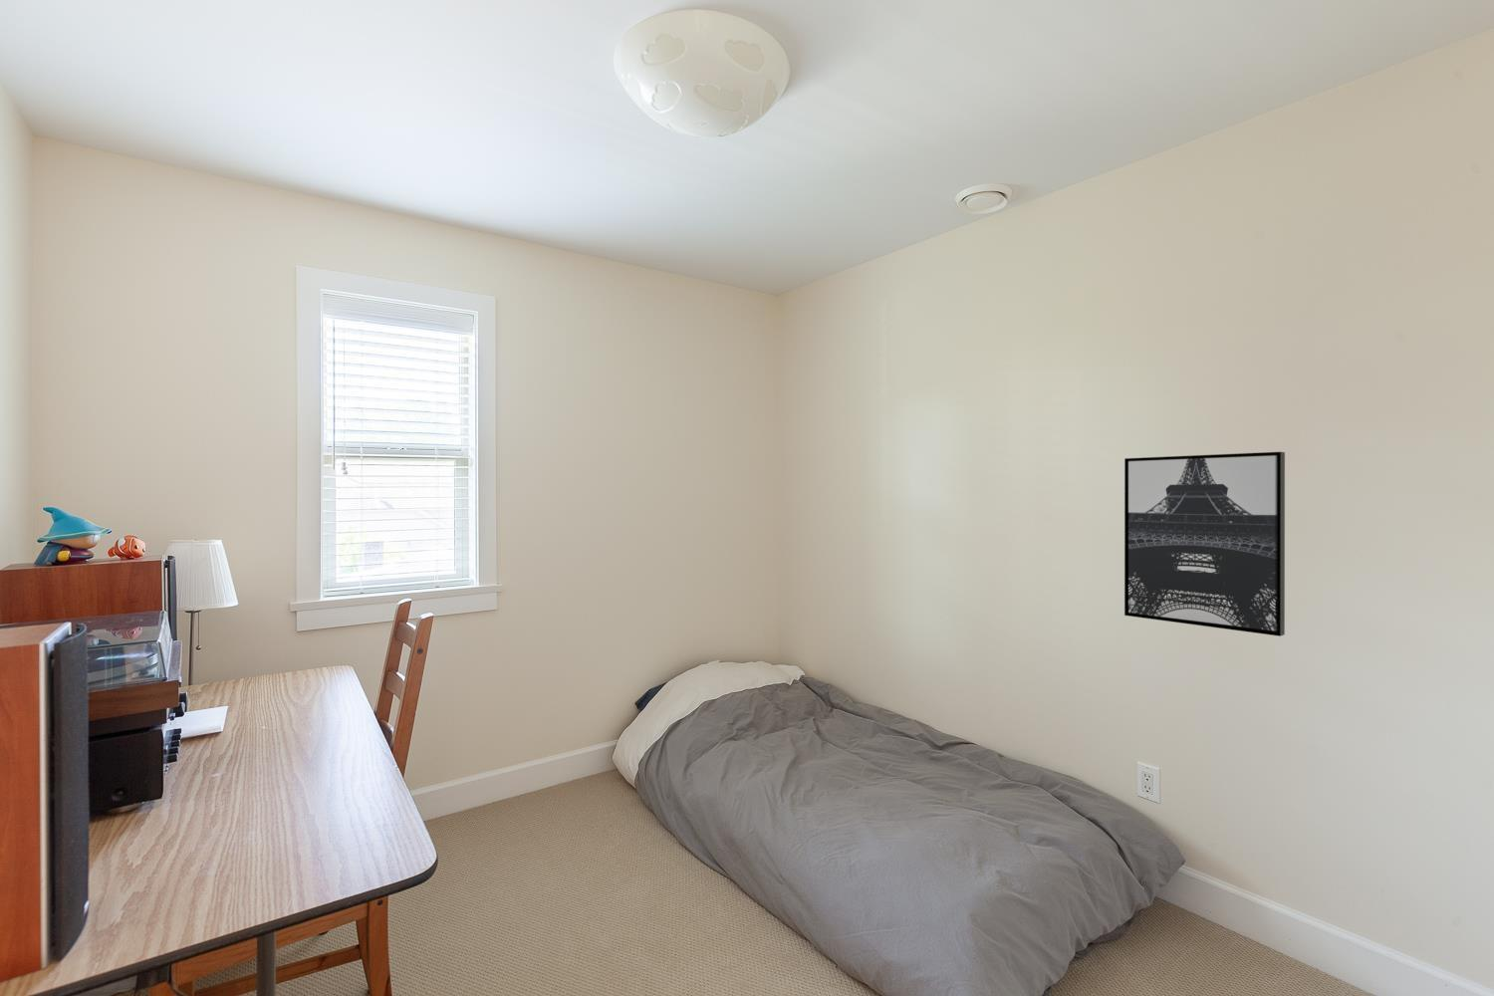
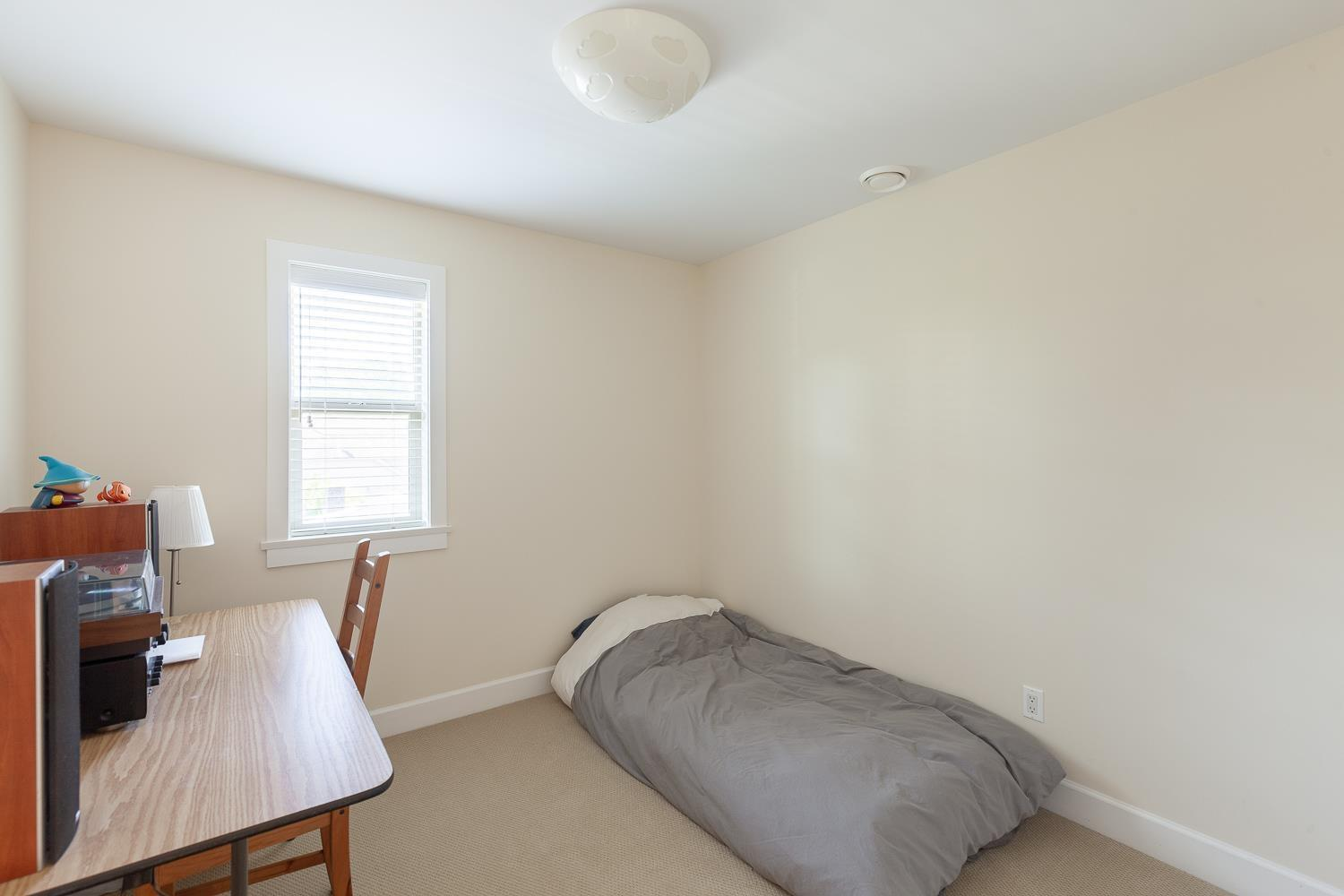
- wall art [1124,451,1286,637]
